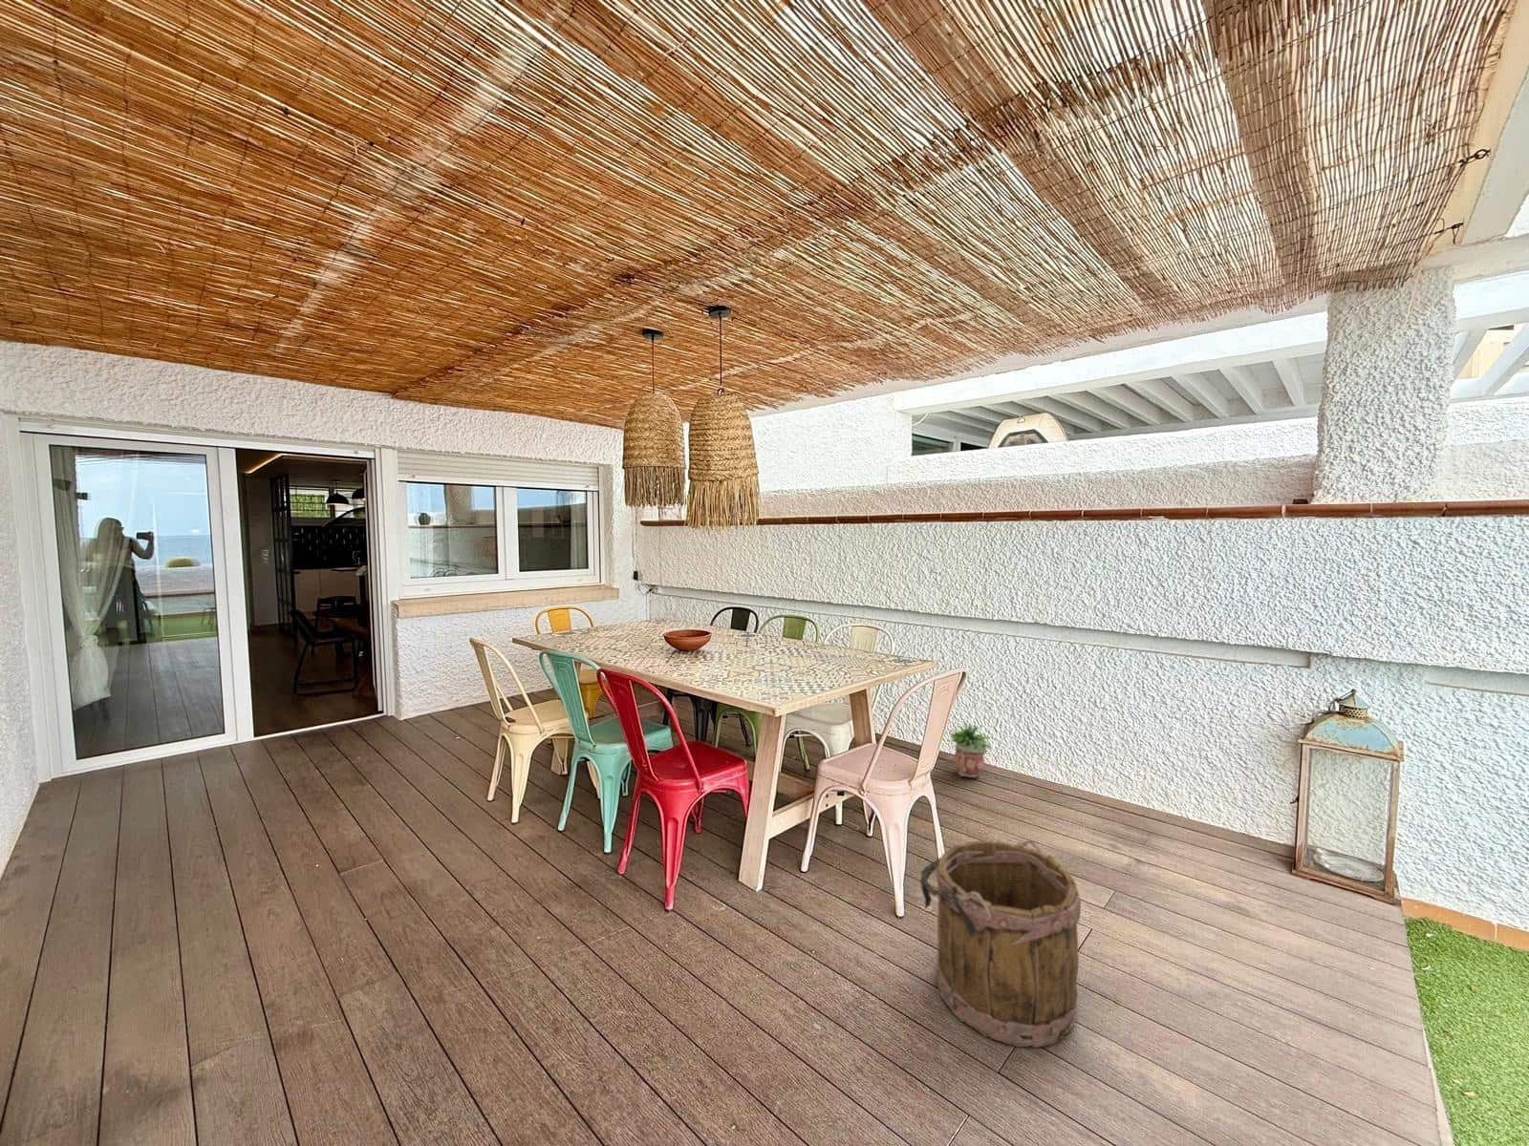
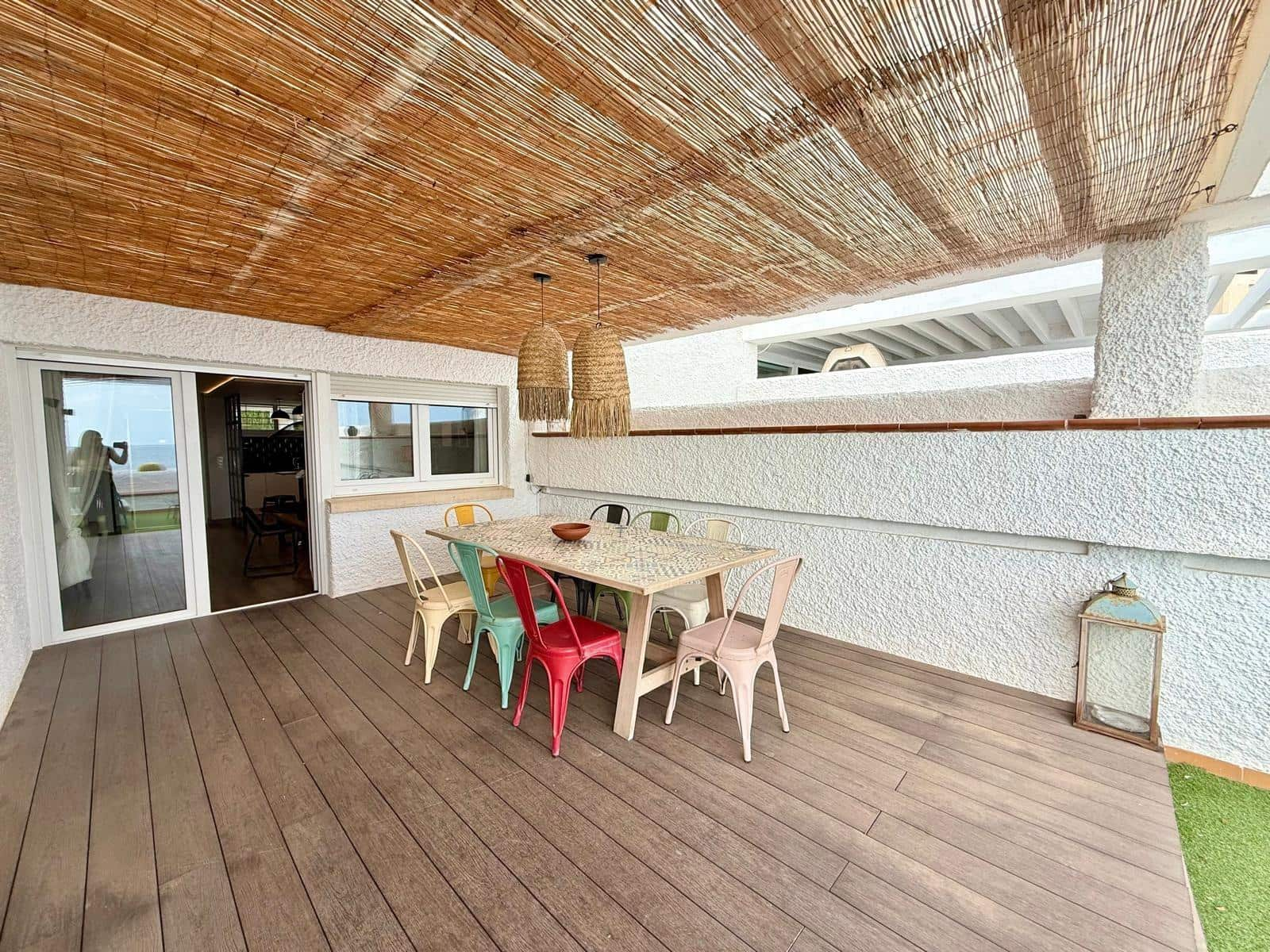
- potted plant [947,723,993,779]
- bucket [920,839,1082,1048]
